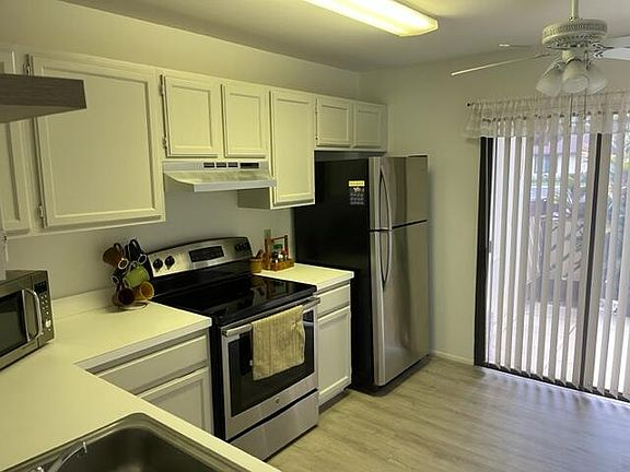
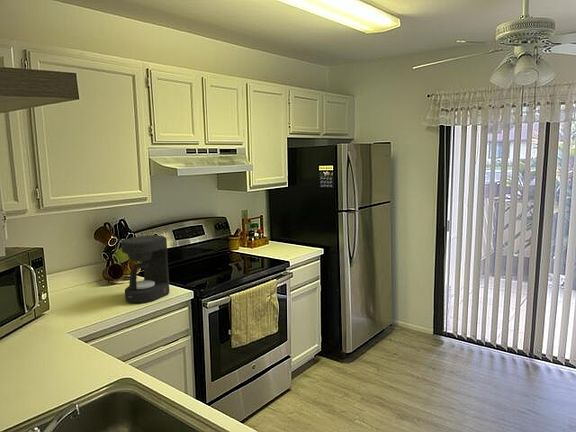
+ coffee maker [120,234,170,304]
